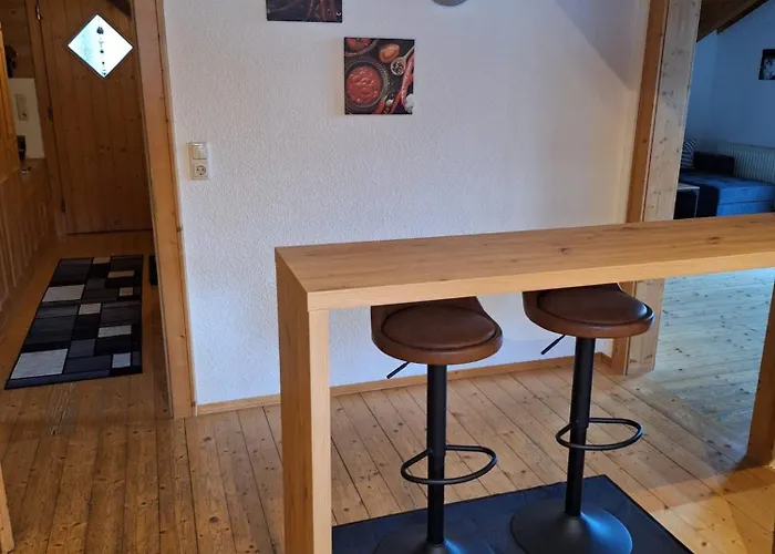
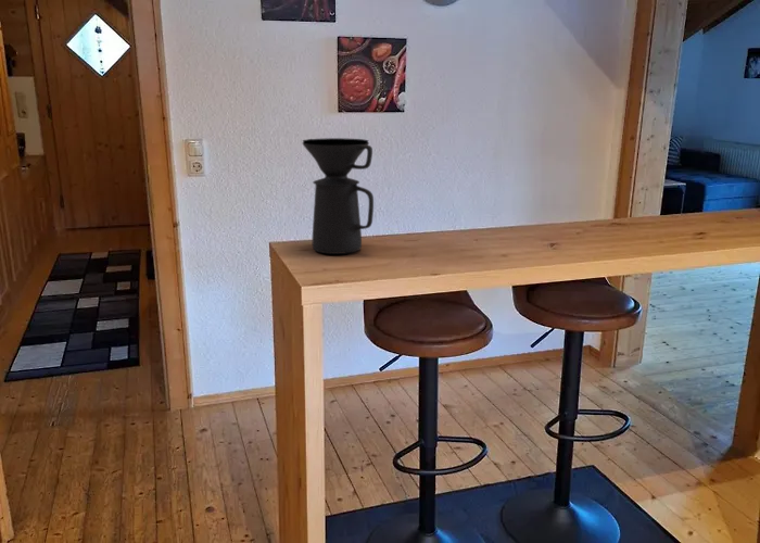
+ coffee maker [302,137,375,255]
